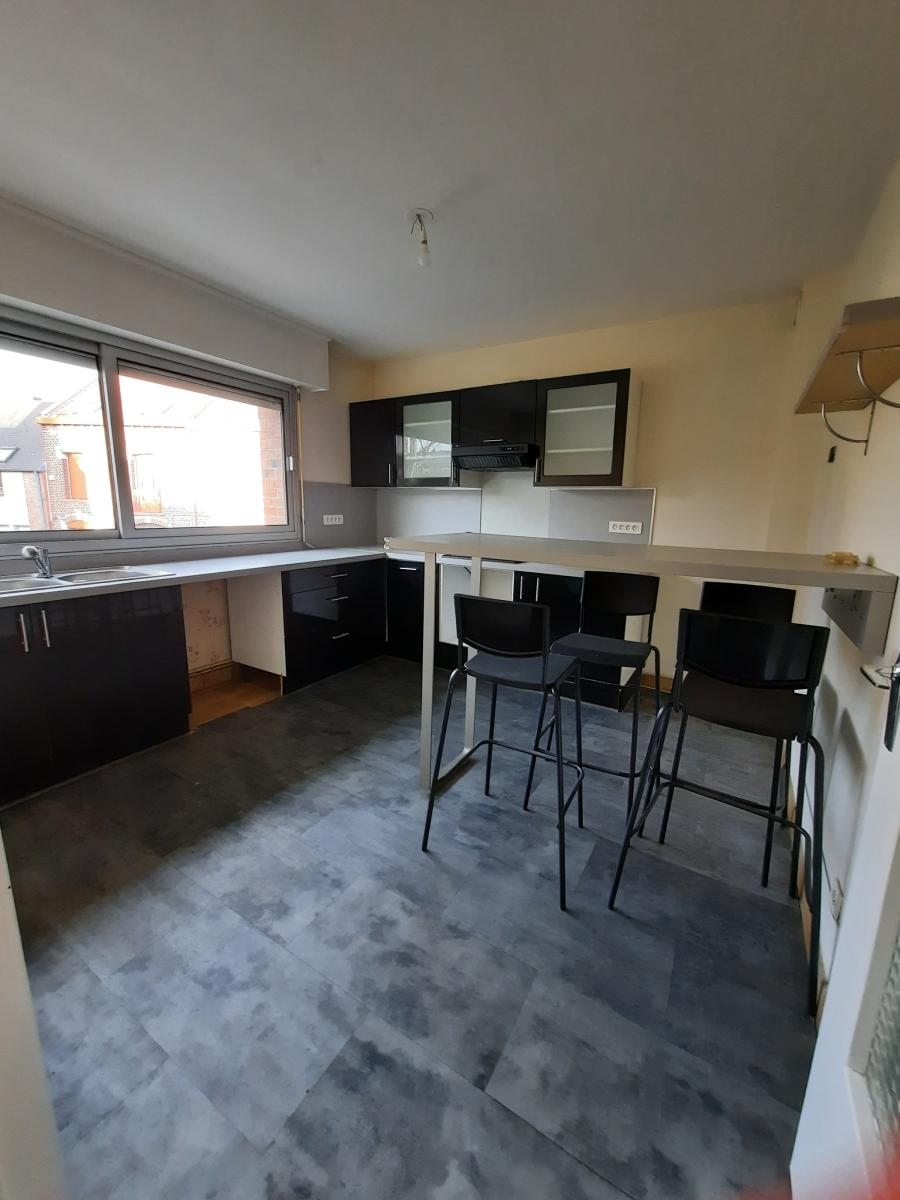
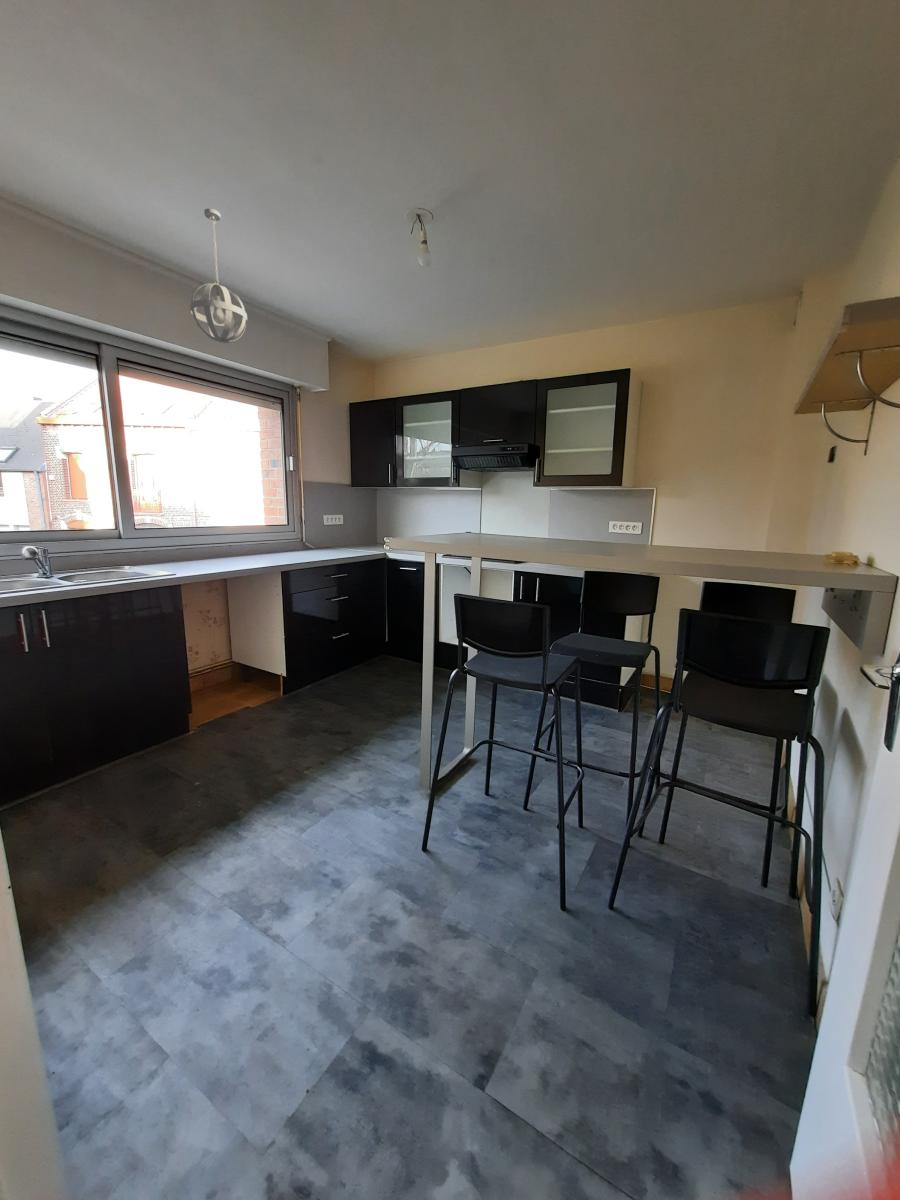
+ pendant light [189,208,248,344]
